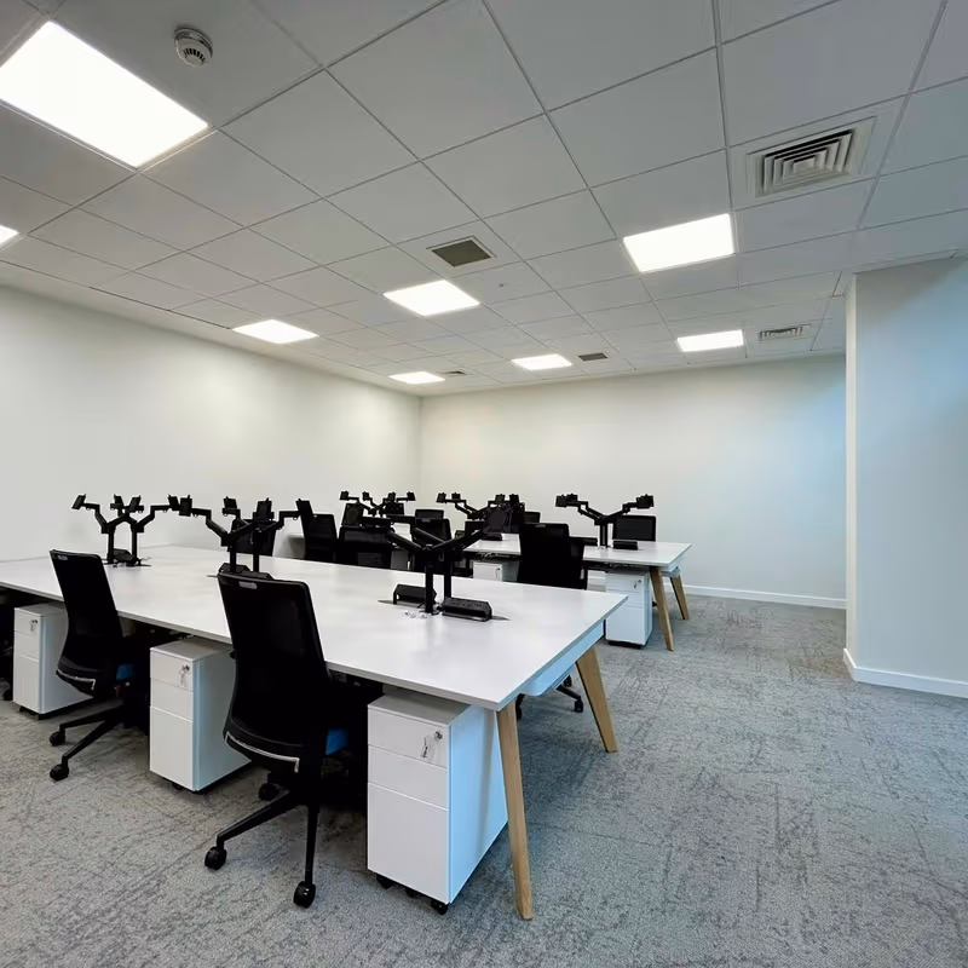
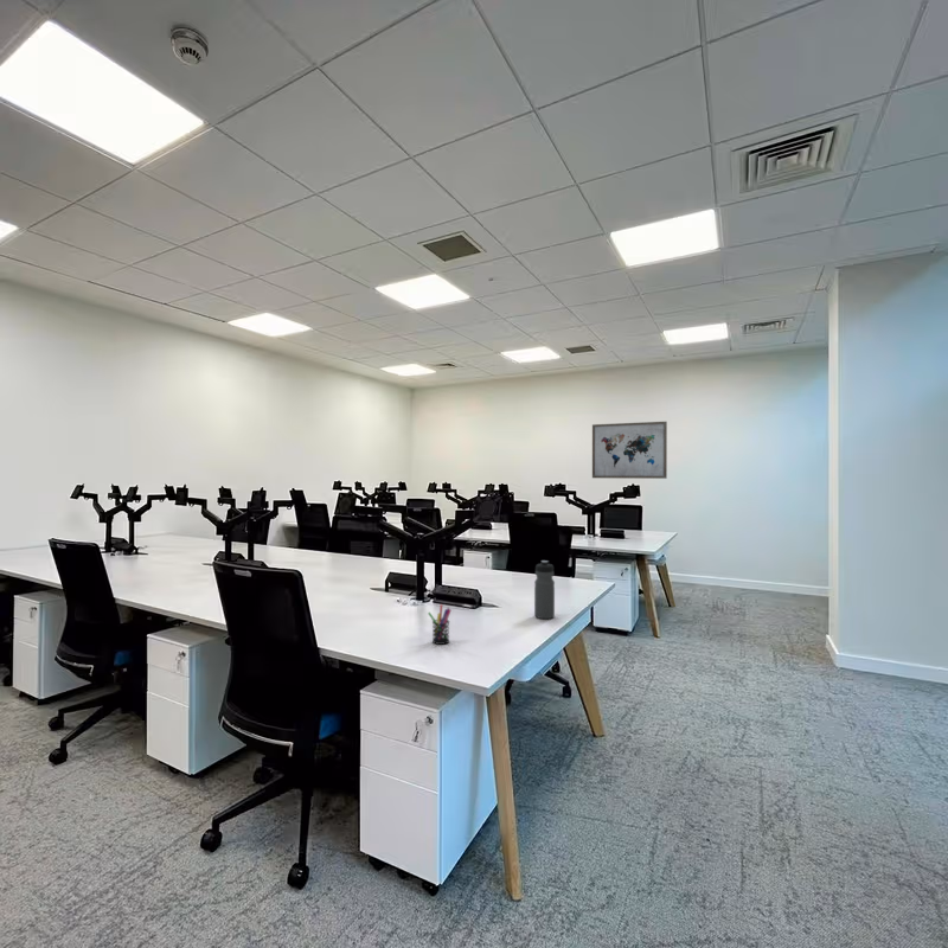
+ water bottle [533,559,556,620]
+ pen holder [427,603,451,646]
+ wall art [591,421,668,480]
